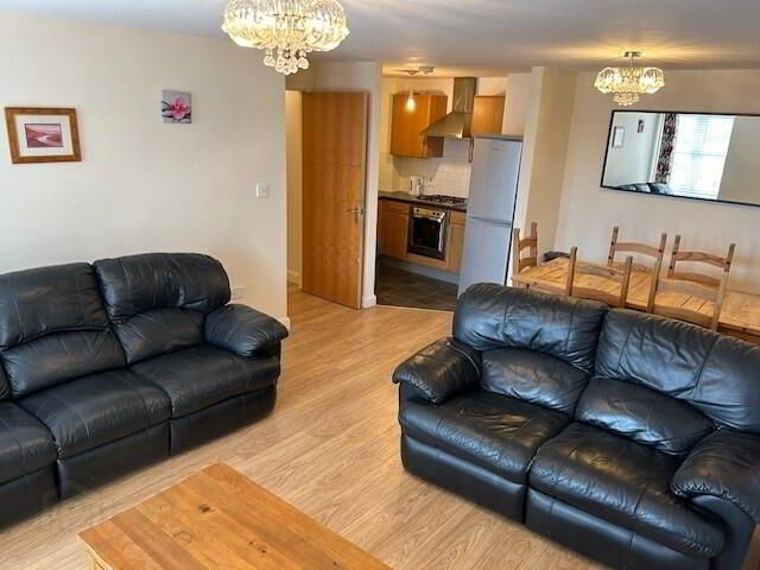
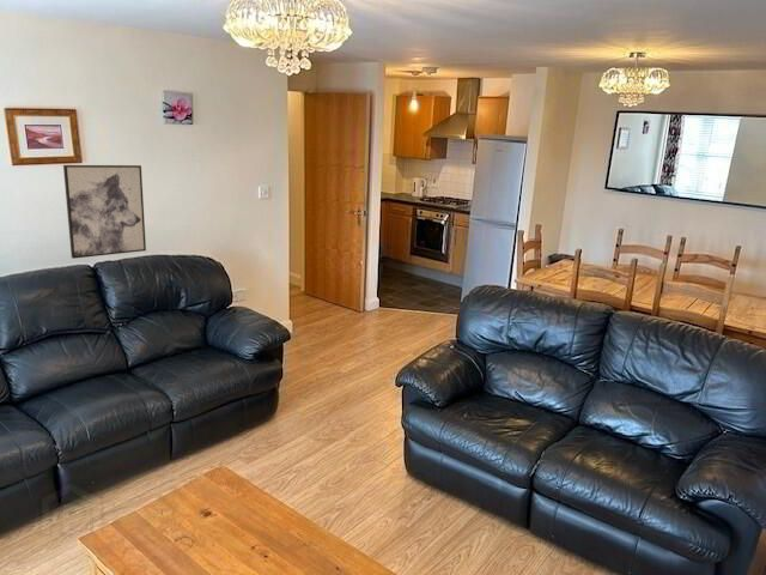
+ wall art [62,164,147,260]
